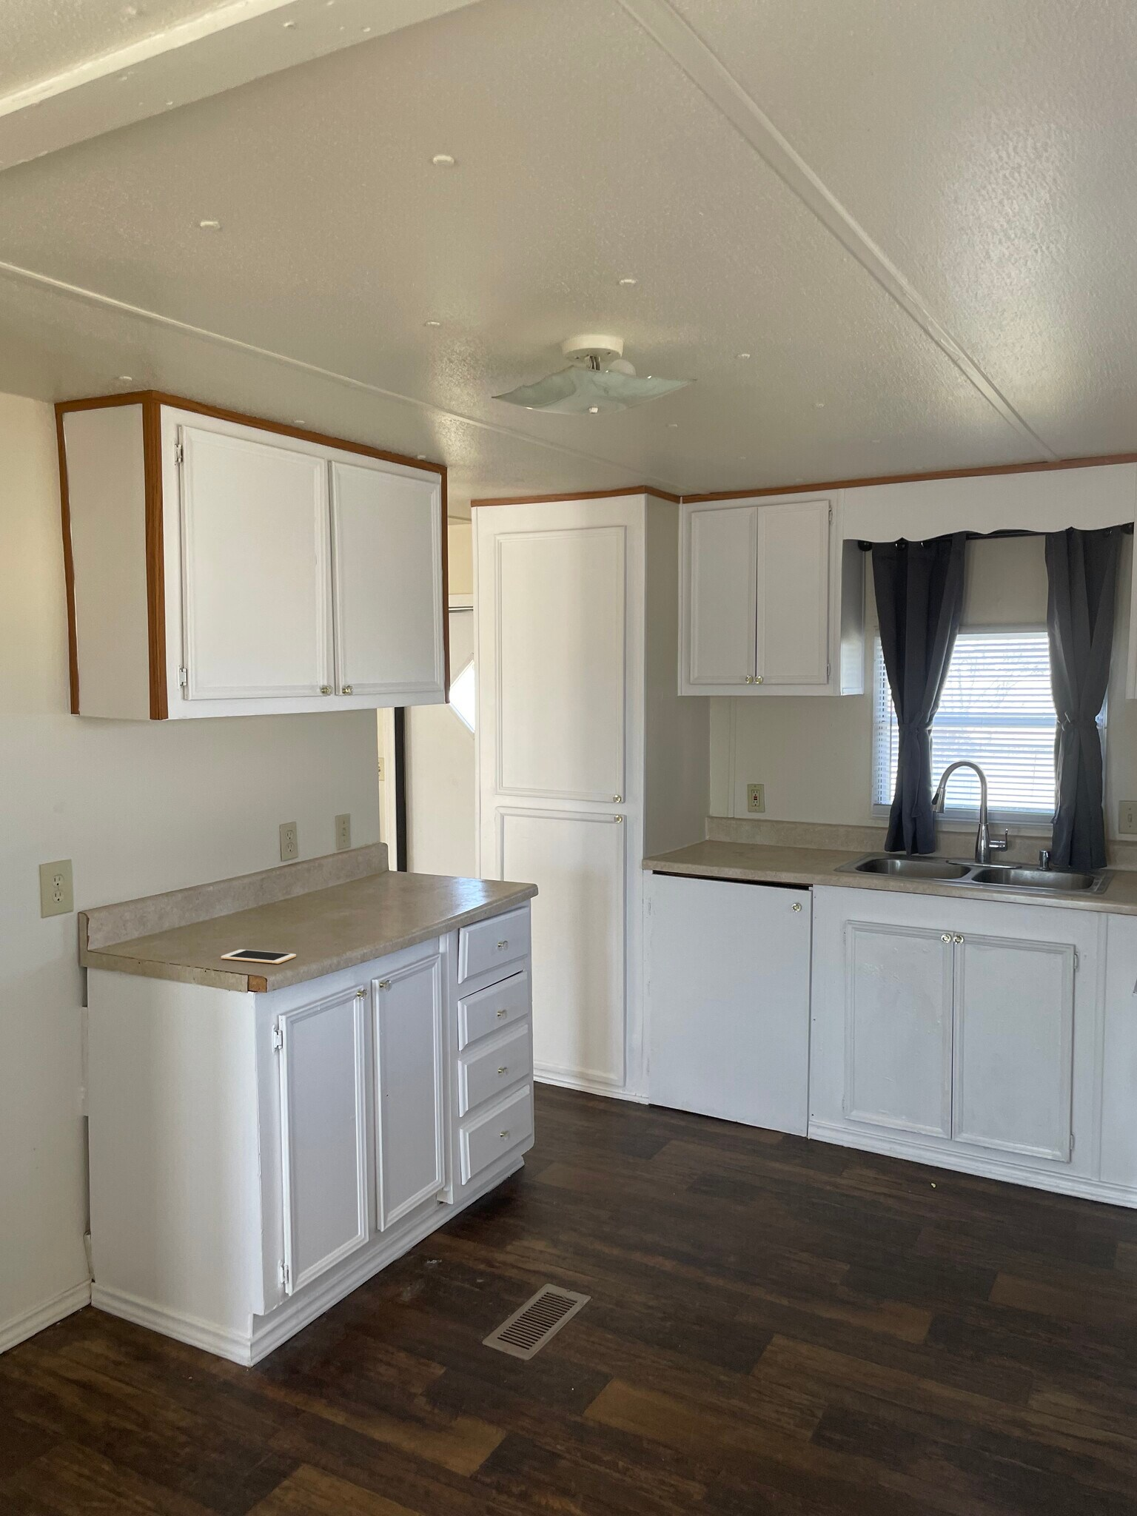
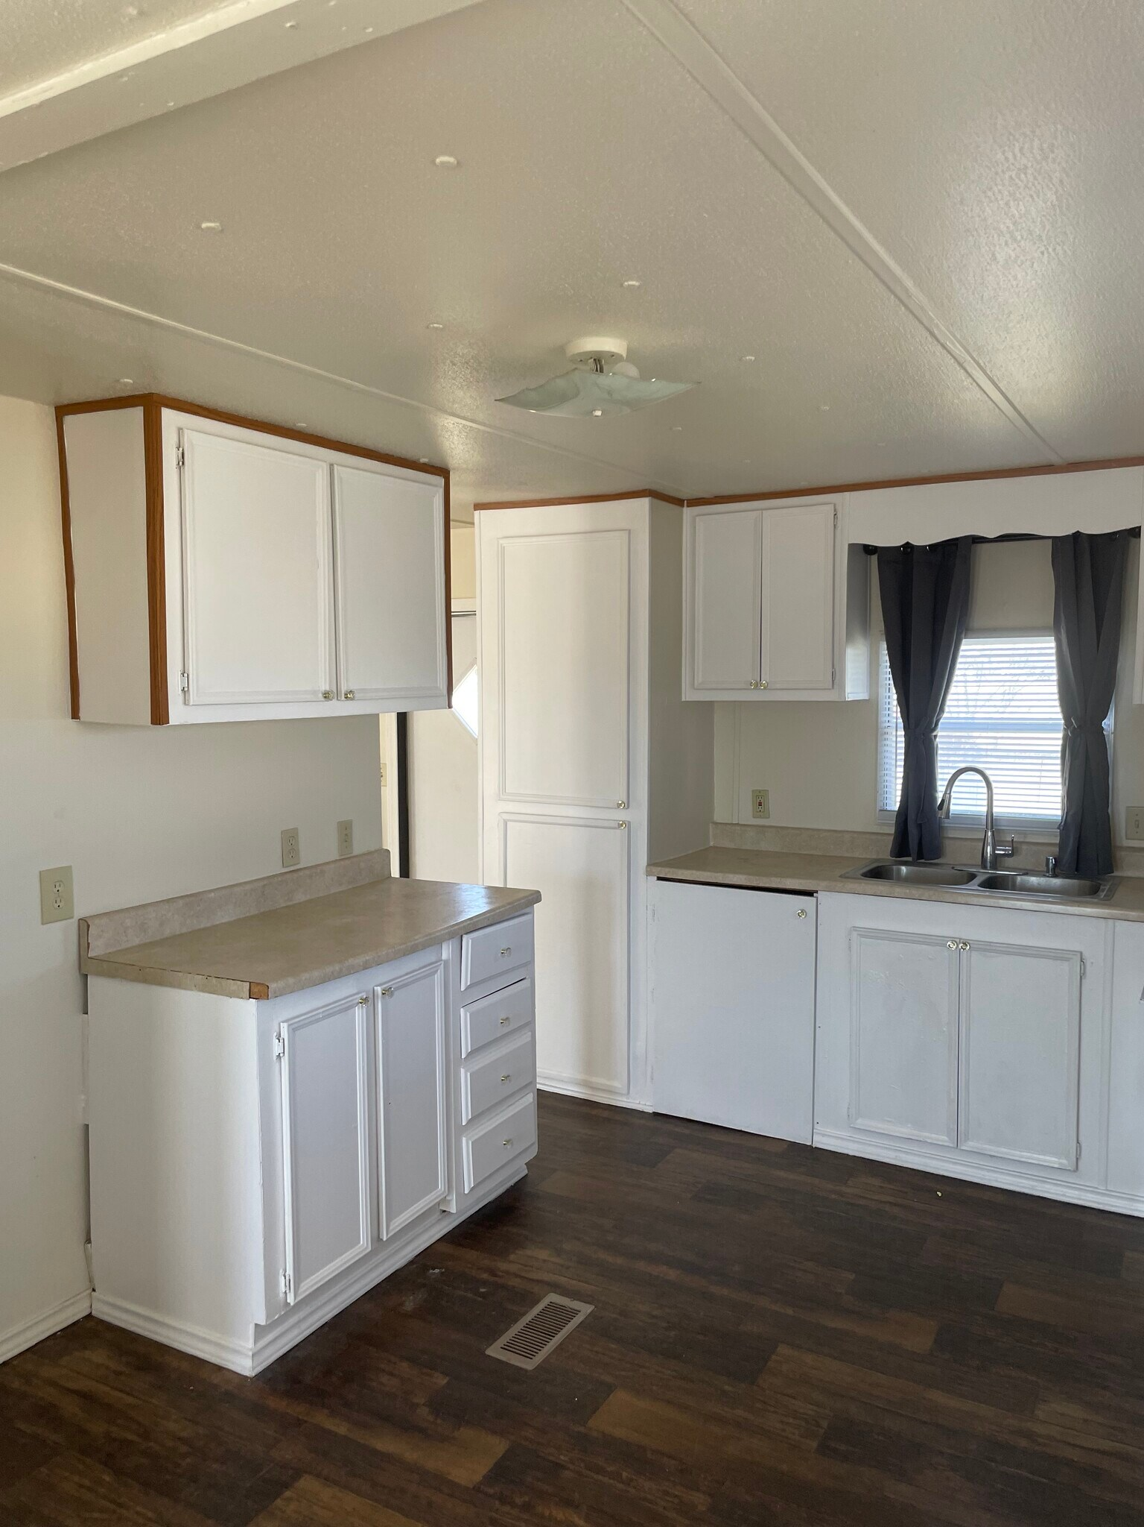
- cell phone [221,949,297,965]
